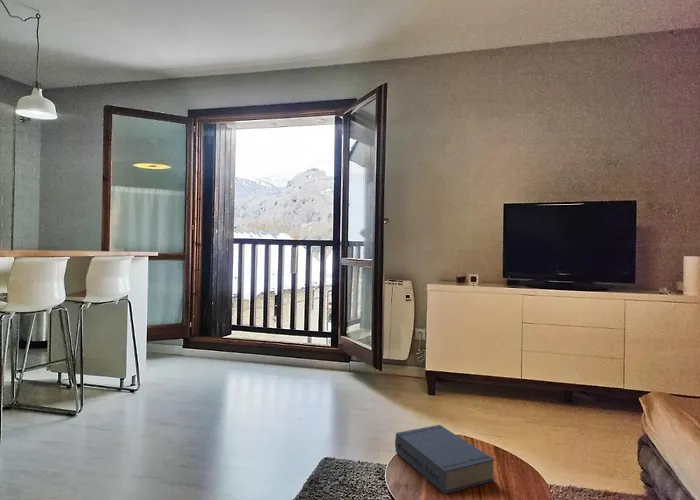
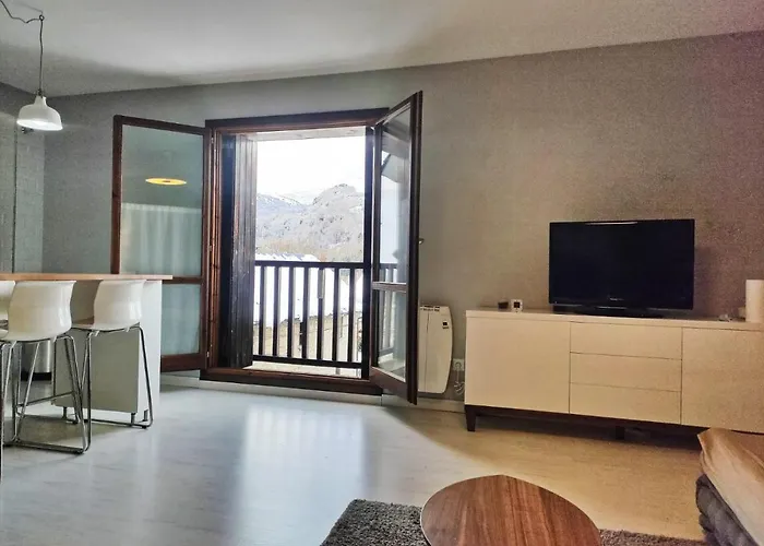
- book [394,424,495,495]
